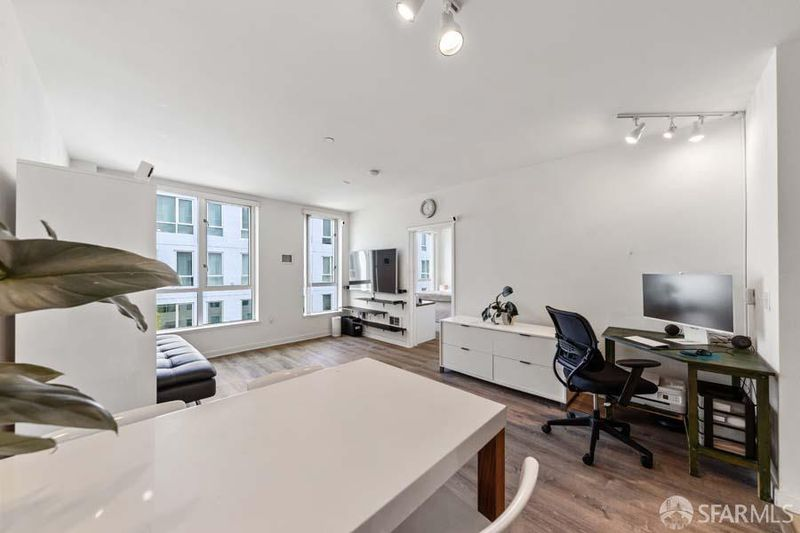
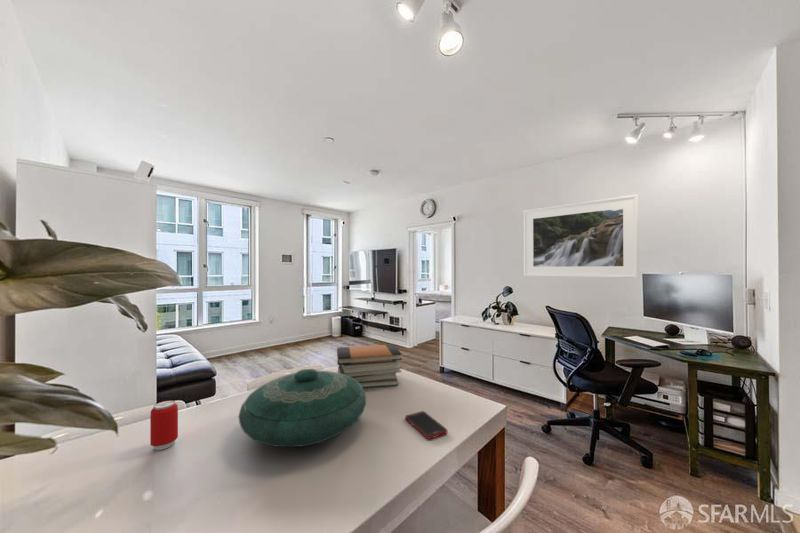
+ book stack [336,343,403,389]
+ decorative bowl [237,368,367,448]
+ cell phone [404,410,448,440]
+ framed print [523,193,640,279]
+ beverage can [149,399,179,451]
